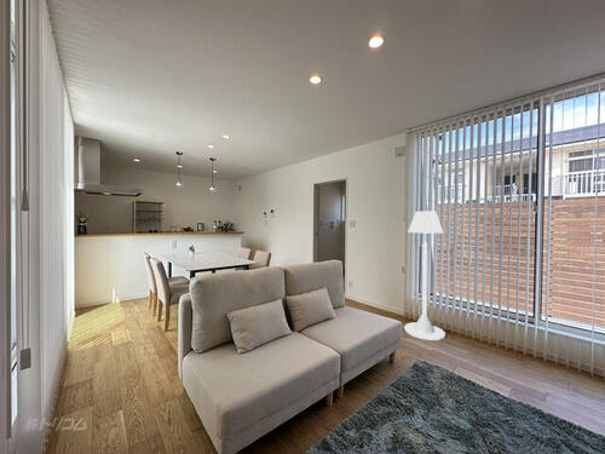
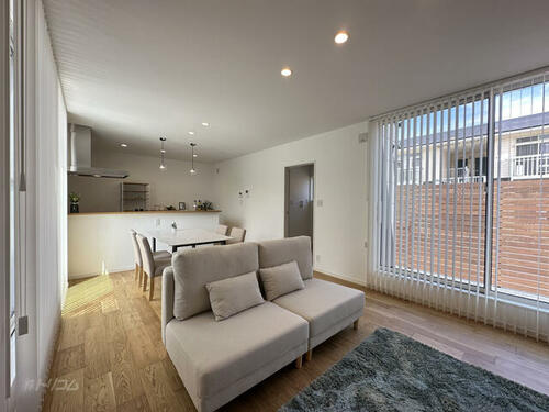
- floor lamp [403,211,446,341]
